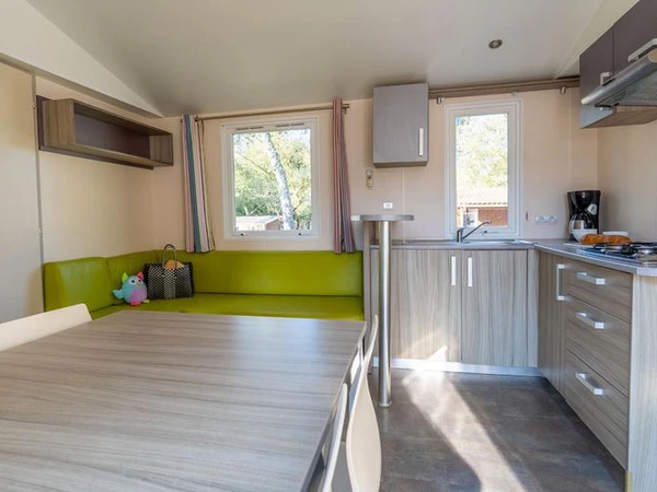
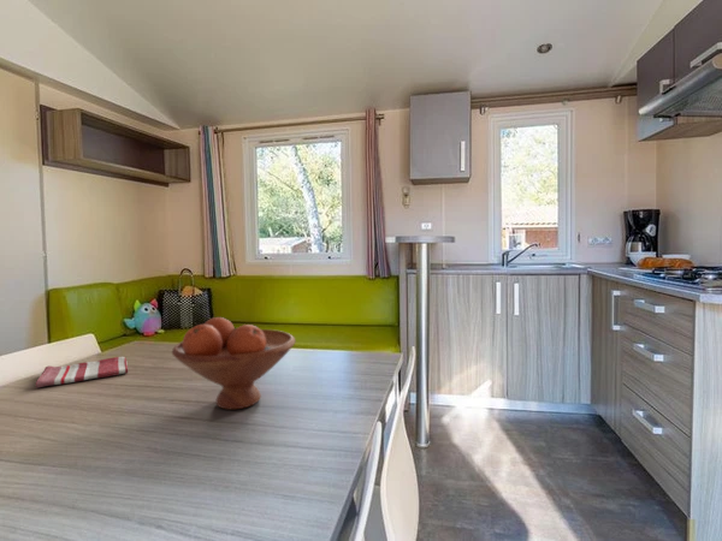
+ fruit bowl [171,316,296,411]
+ dish towel [35,356,129,388]
